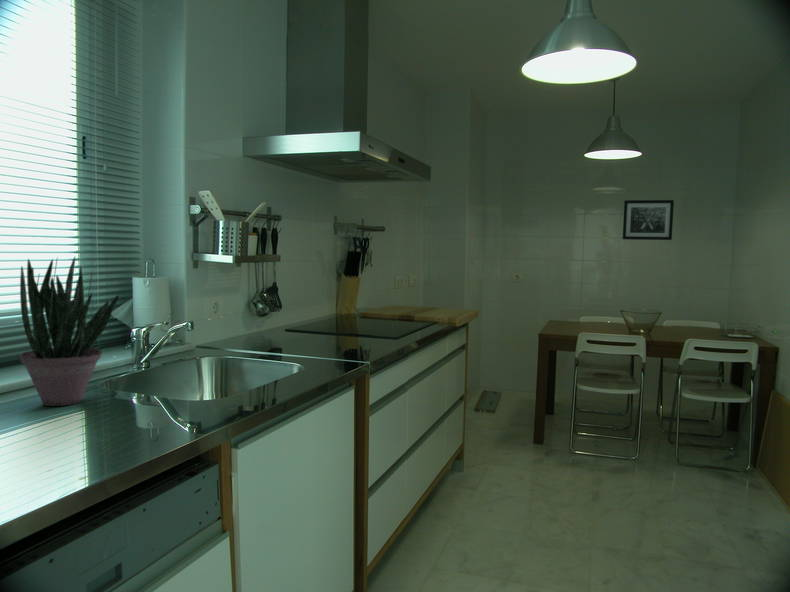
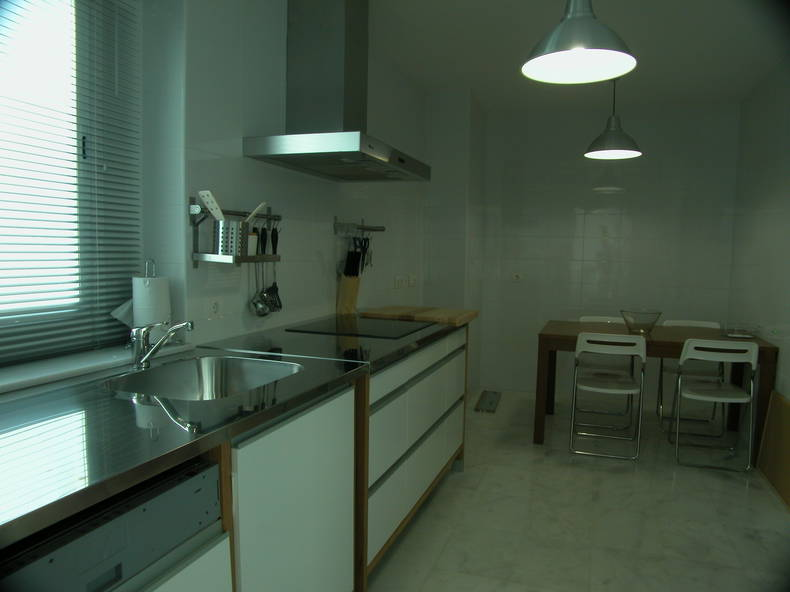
- wall art [622,199,675,241]
- potted plant [18,256,120,407]
